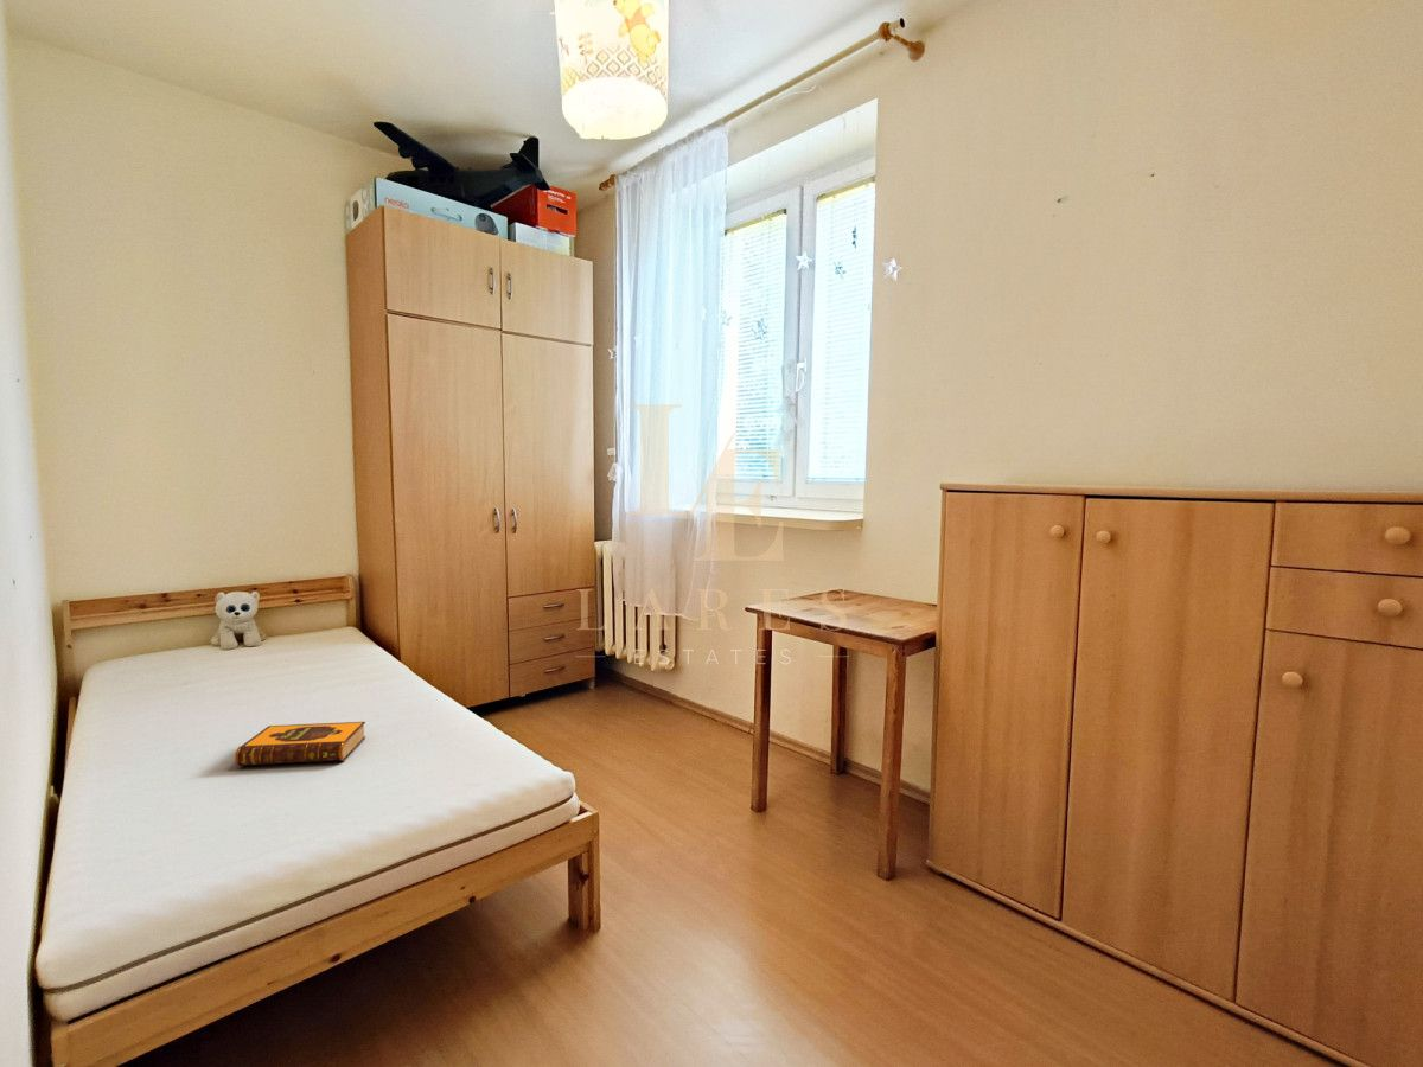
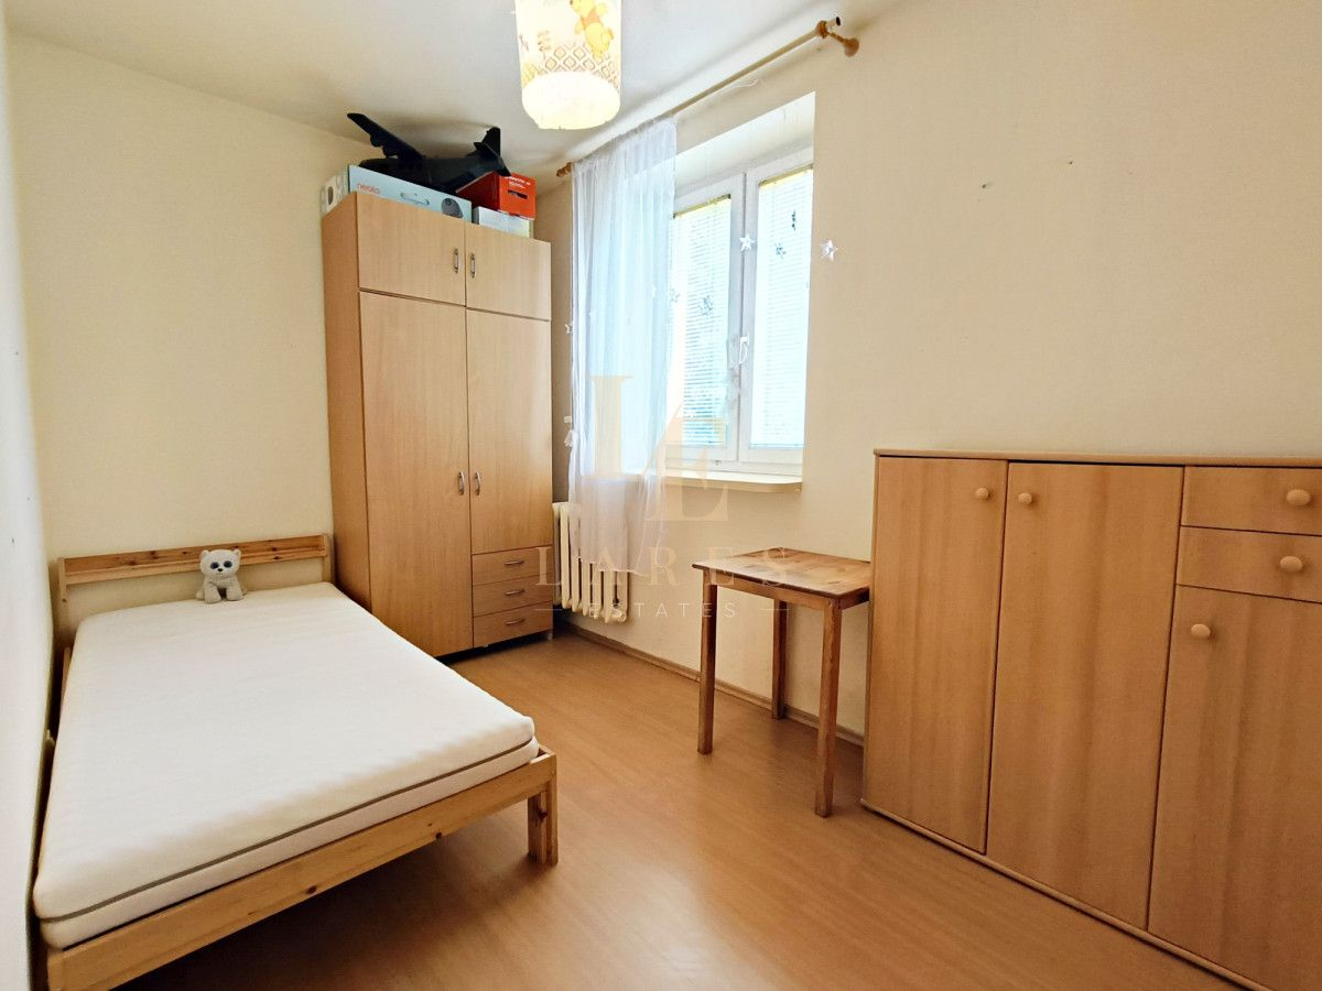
- hardback book [234,721,366,767]
